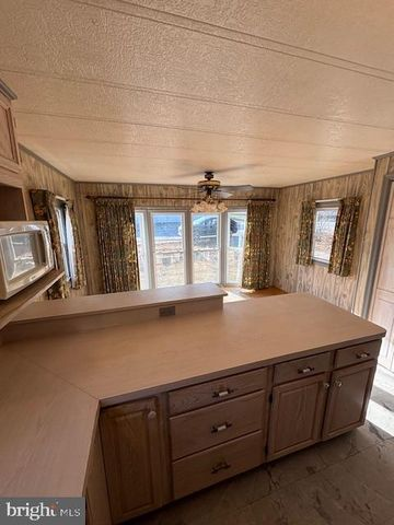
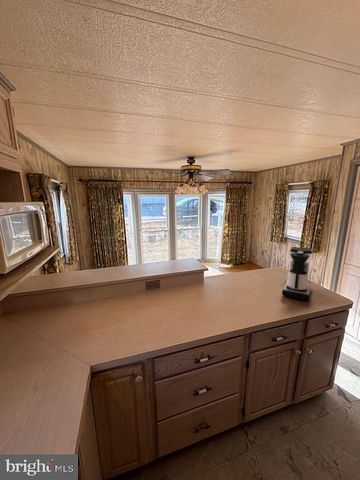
+ coffee maker [281,246,313,301]
